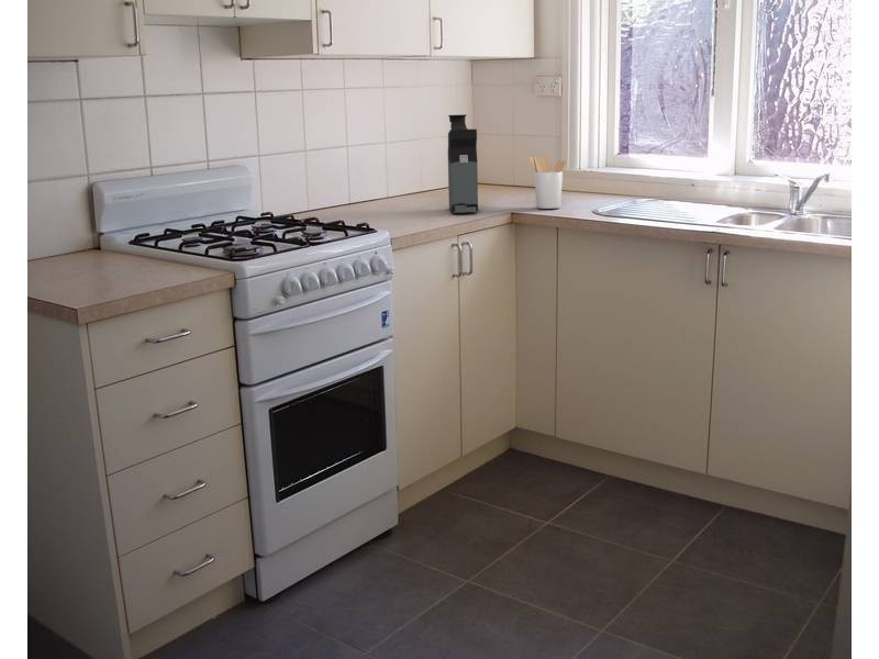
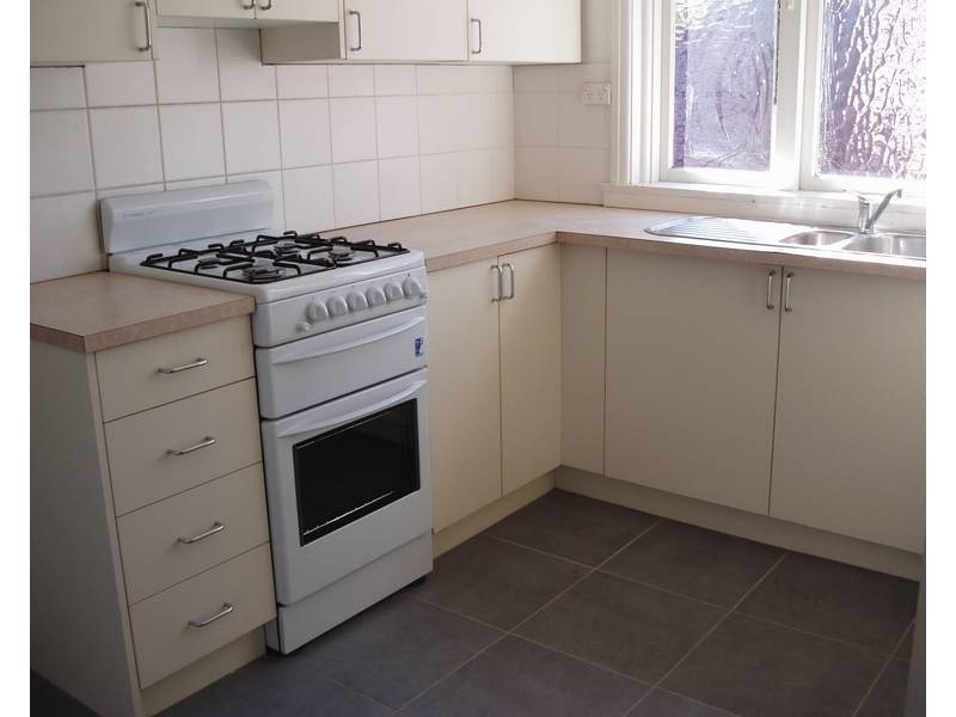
- utensil holder [528,154,567,210]
- coffee maker [447,113,479,214]
